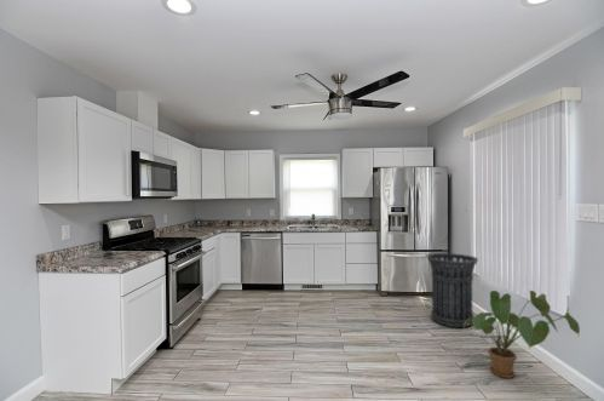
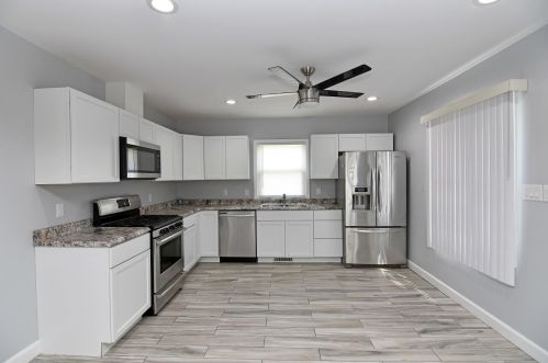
- trash can [426,252,479,328]
- house plant [462,290,581,379]
